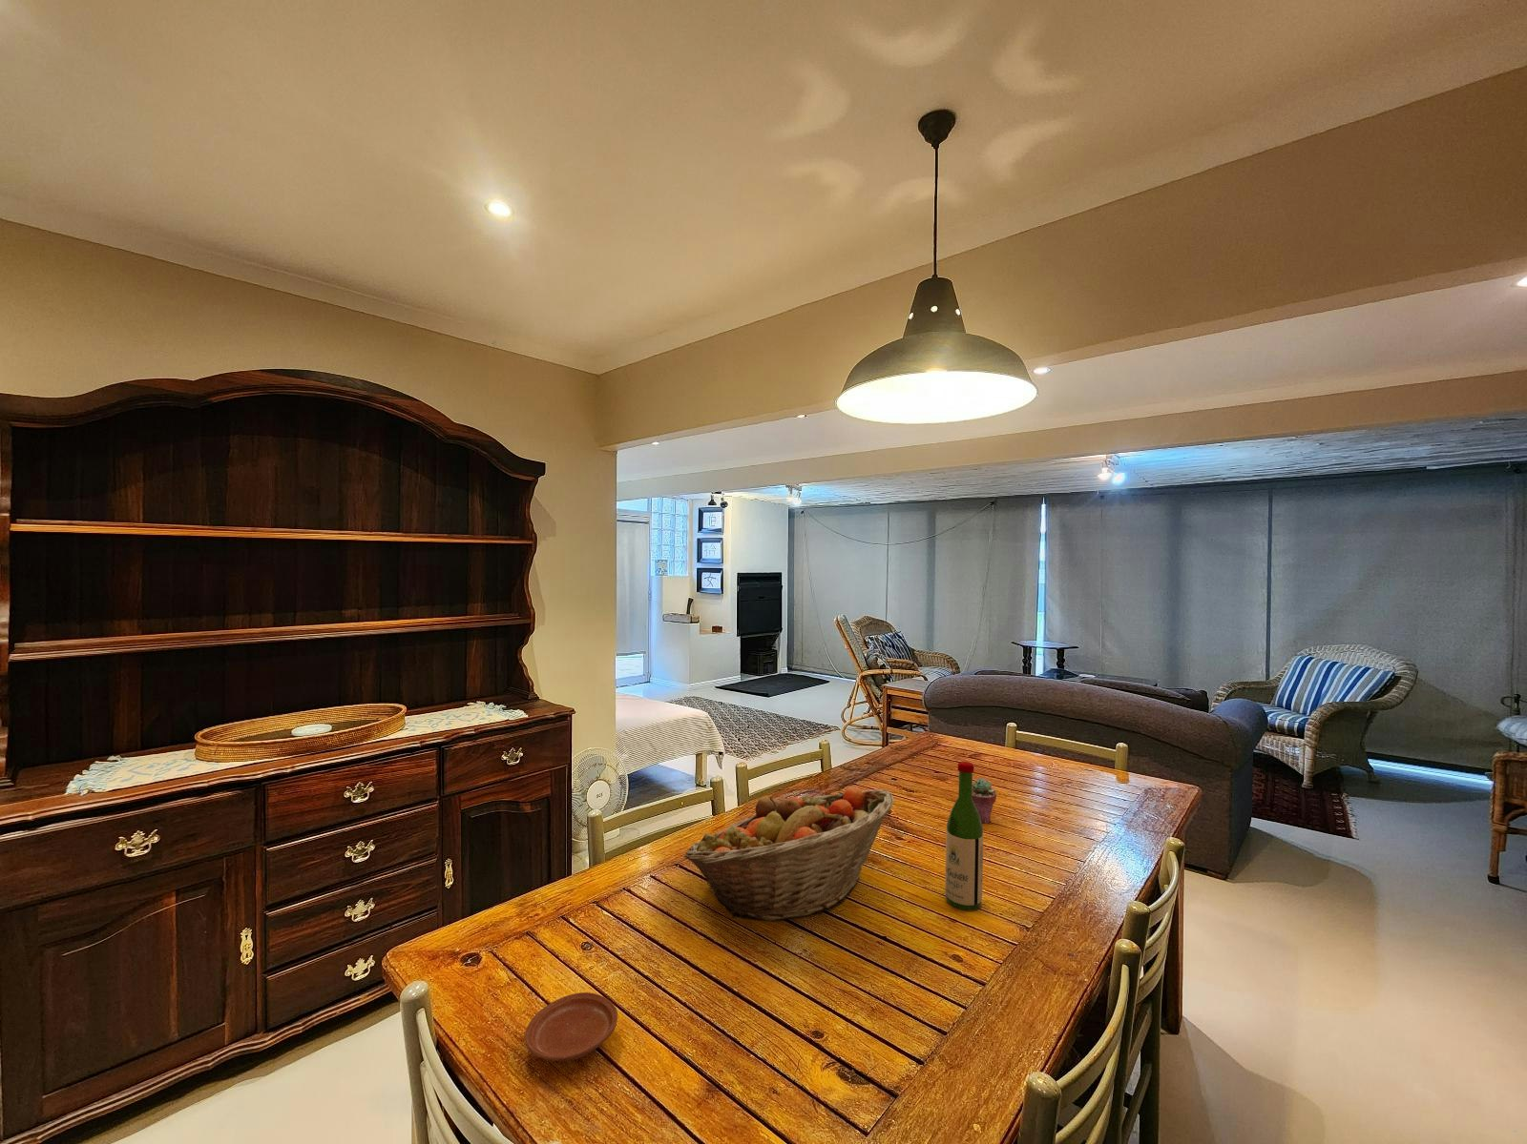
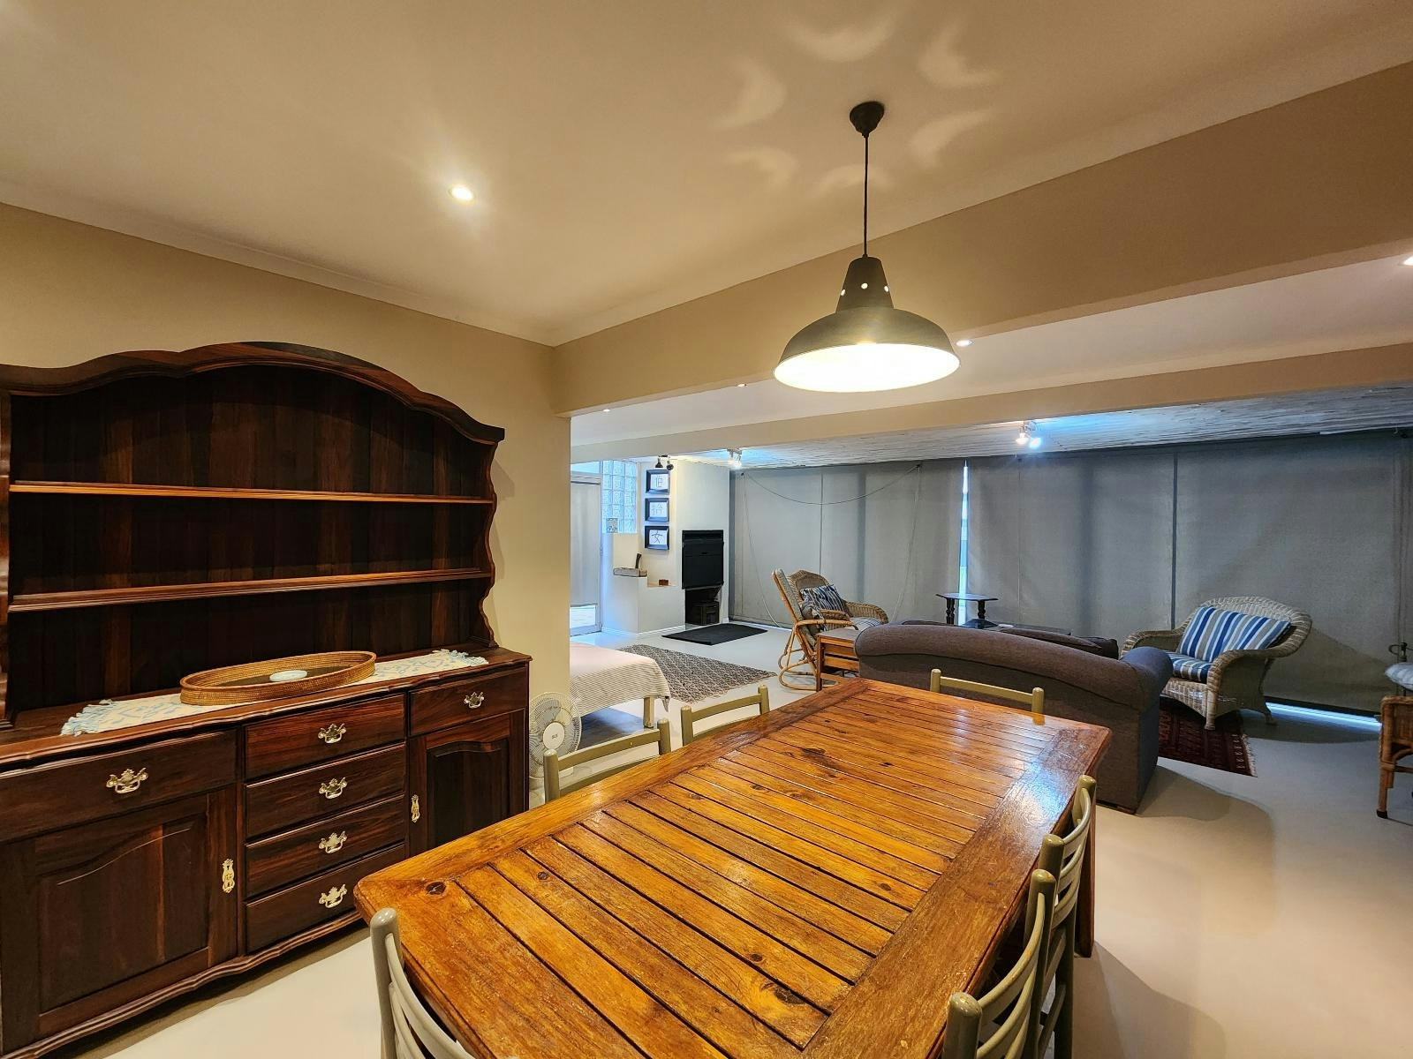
- potted succulent [973,777,997,824]
- plate [524,991,618,1062]
- wine bottle [944,761,984,911]
- fruit basket [683,787,895,922]
